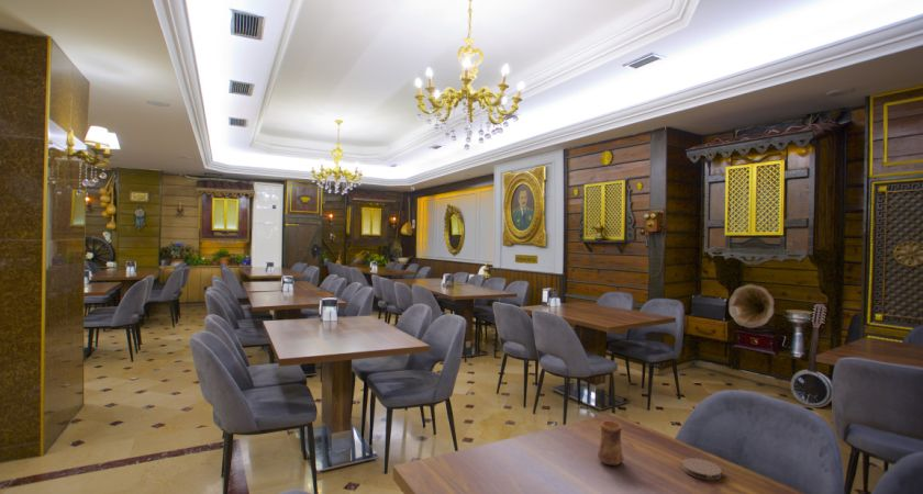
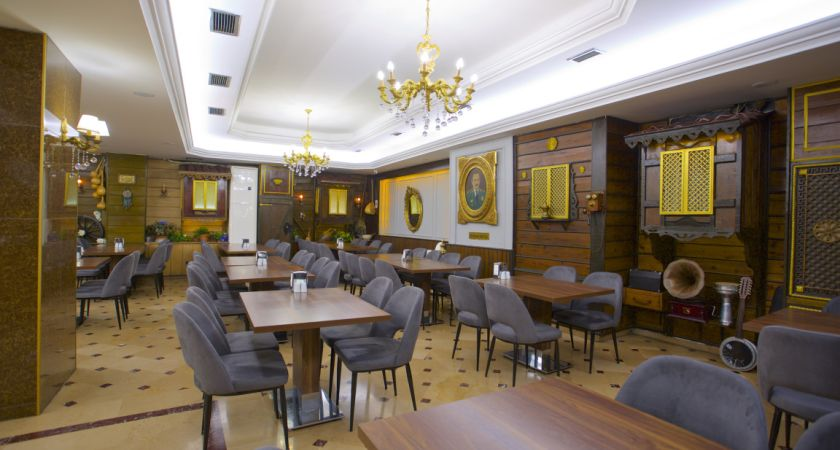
- cup [597,420,624,467]
- coaster [681,457,723,481]
